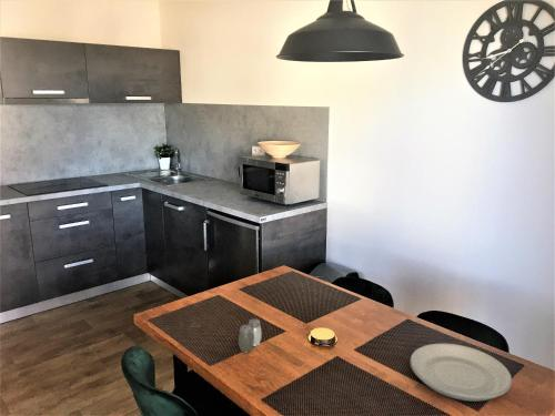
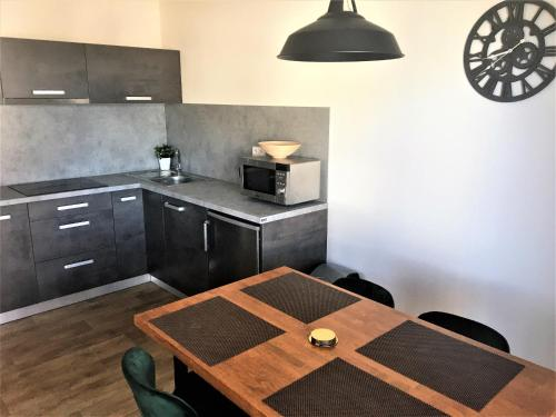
- salt and pepper shaker [238,318,263,354]
- plate [410,343,513,402]
